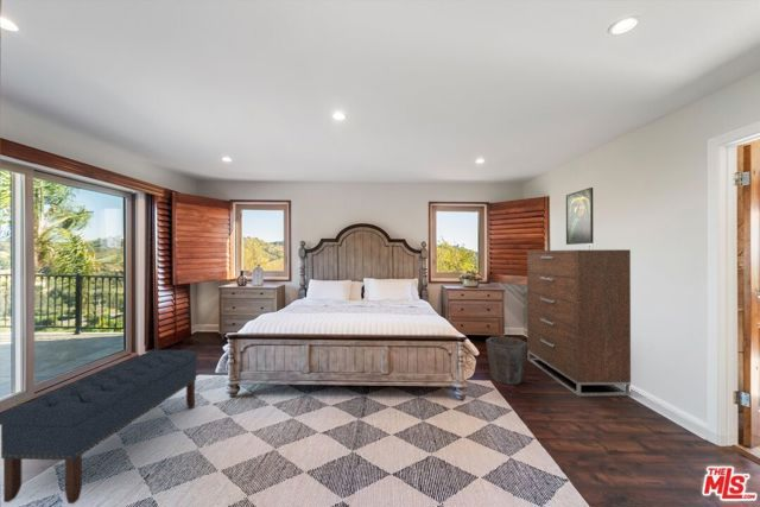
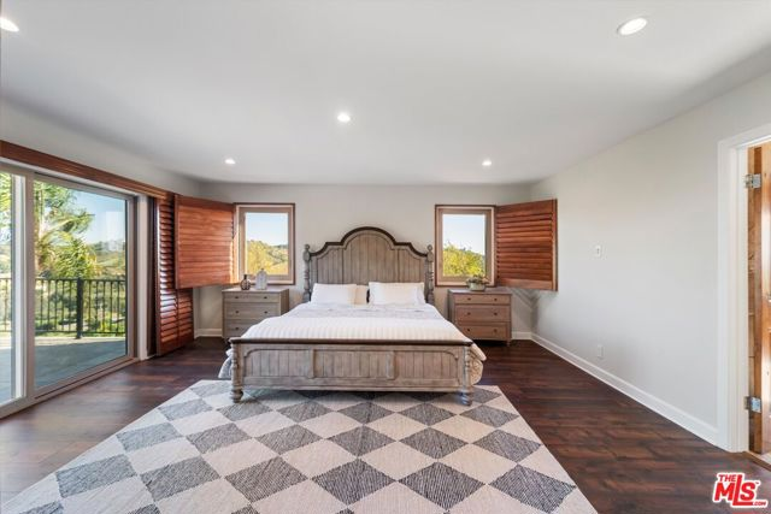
- bench [0,349,200,505]
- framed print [565,186,594,246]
- waste bin [484,336,527,386]
- dresser [526,248,632,397]
